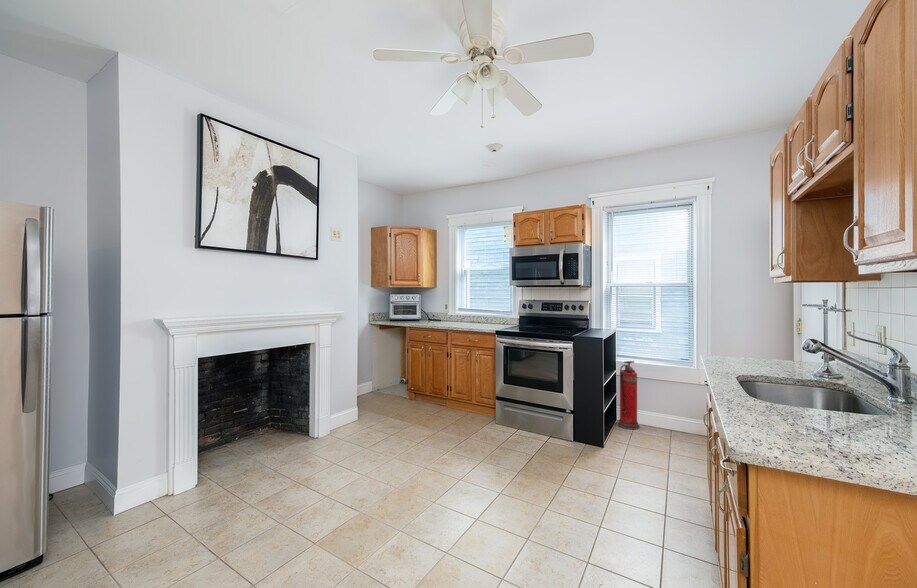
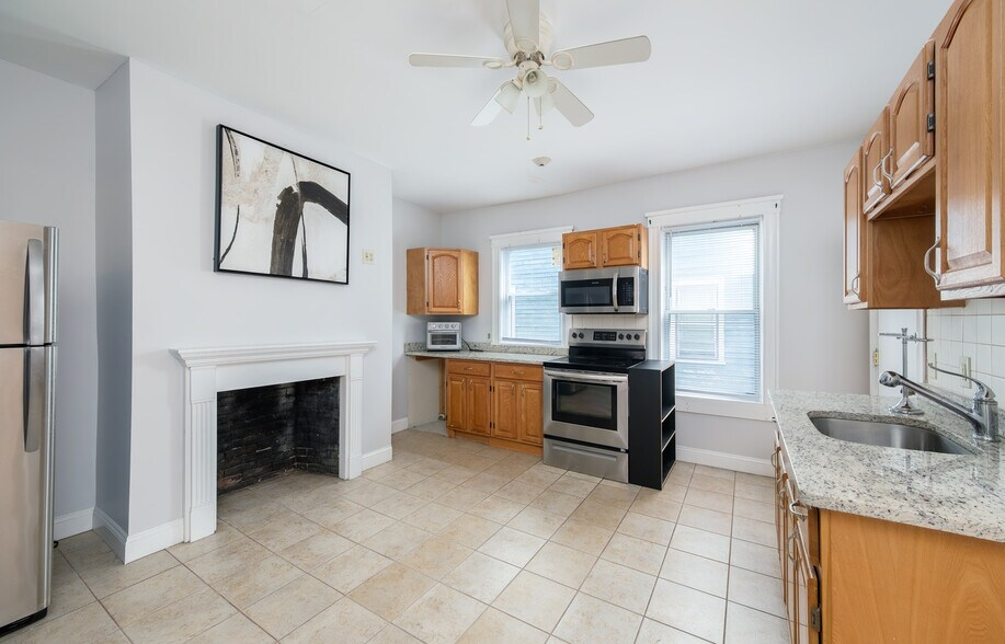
- fire extinguisher [616,360,641,430]
